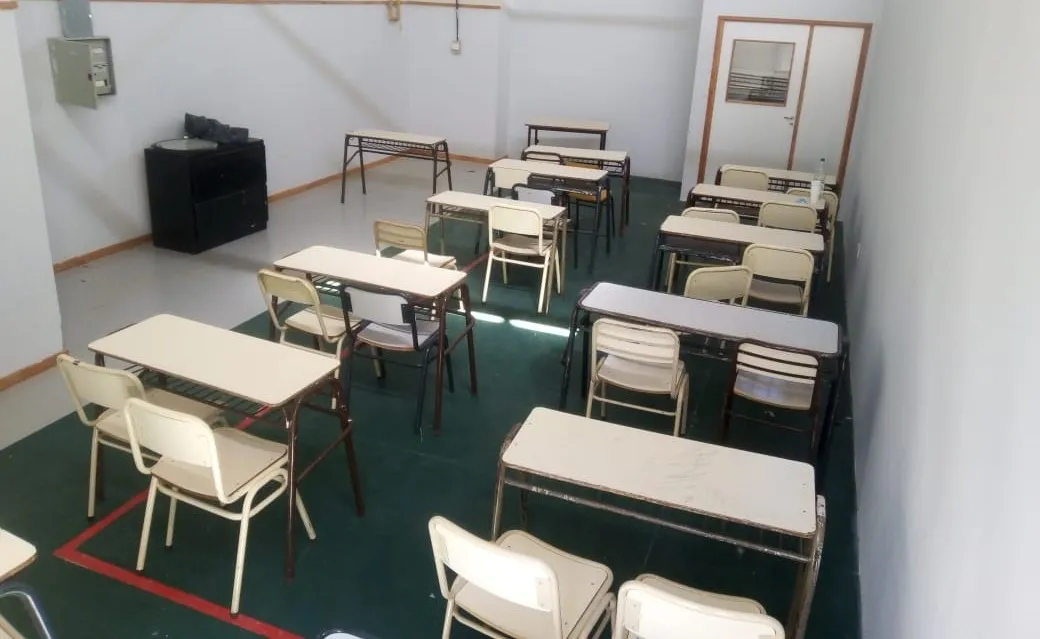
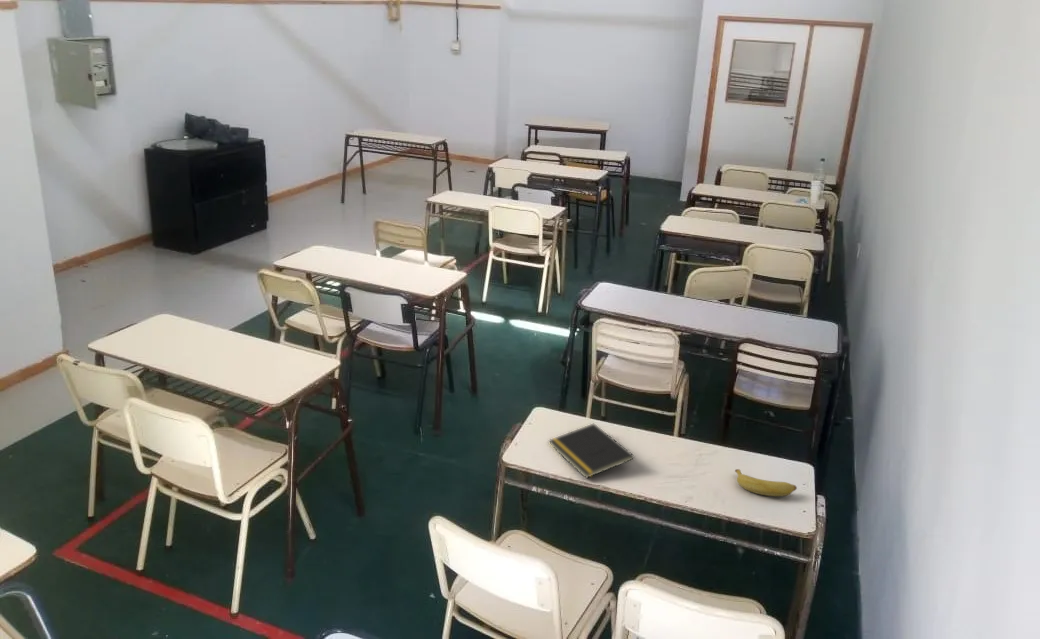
+ banana [734,468,798,497]
+ notepad [548,423,635,479]
